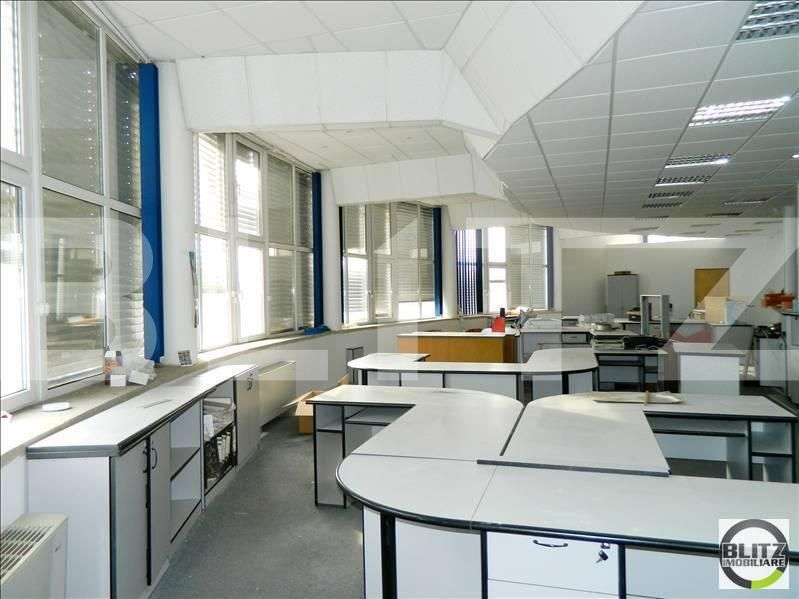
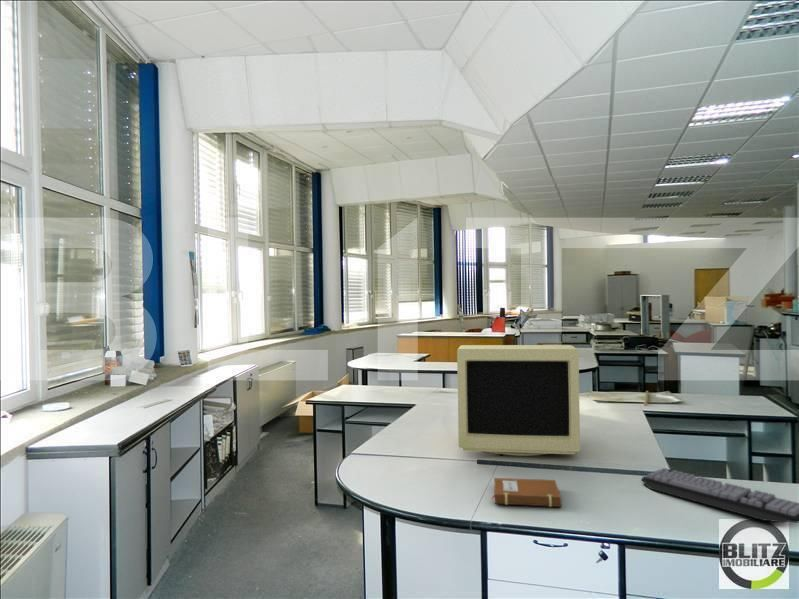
+ notebook [490,477,562,508]
+ monitor [456,344,581,457]
+ keyboard [641,467,799,524]
